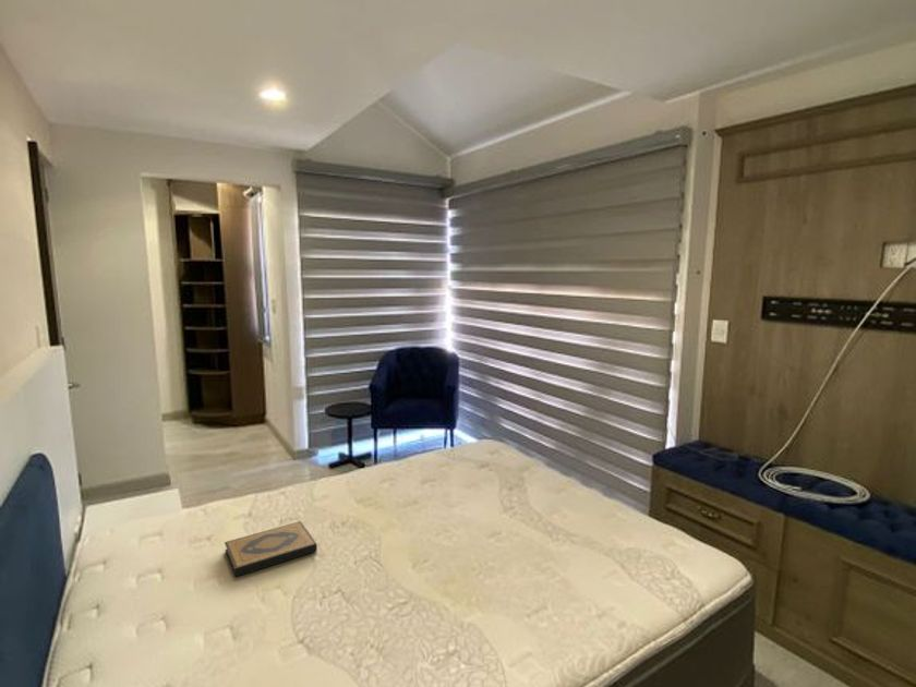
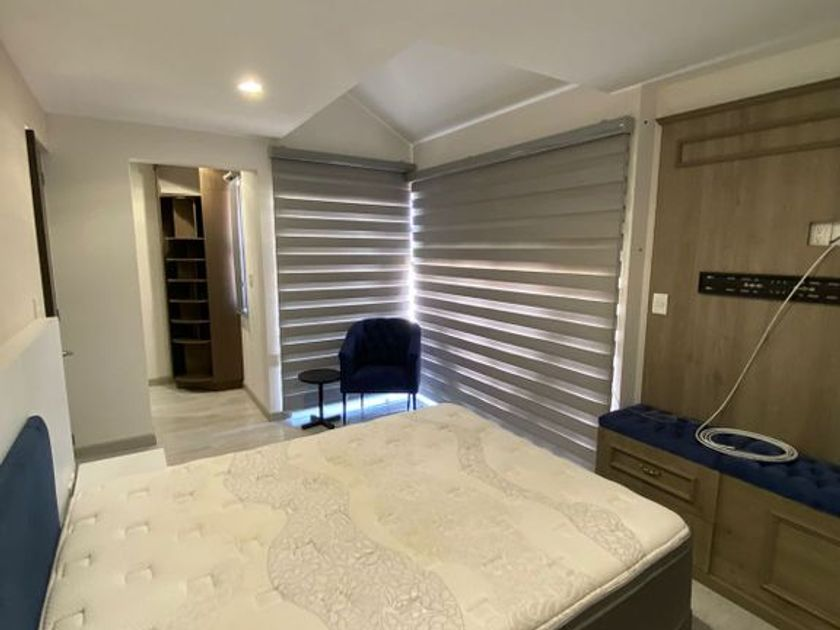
- hardback book [224,520,318,578]
